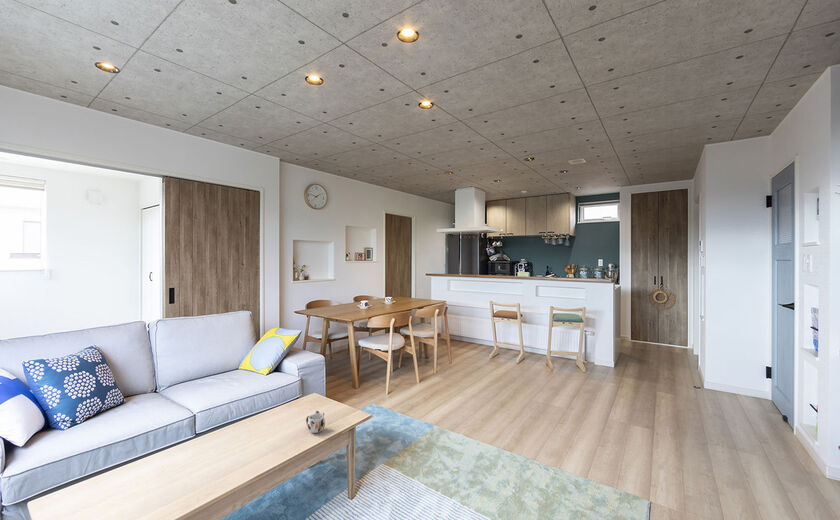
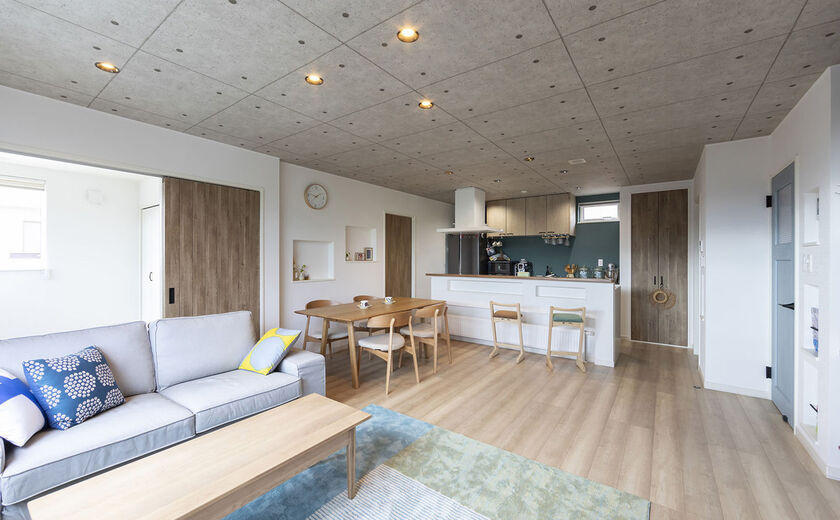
- mug [305,410,326,434]
